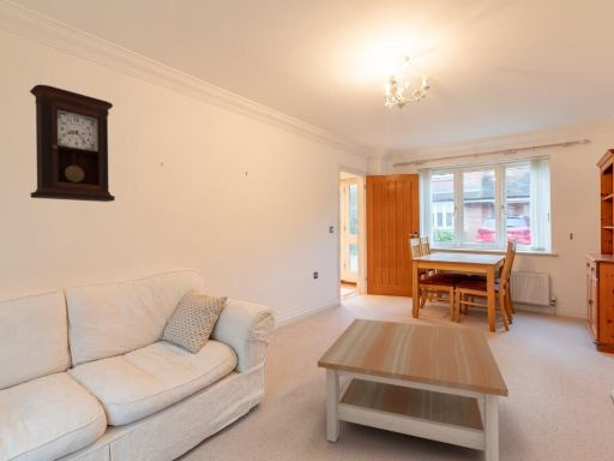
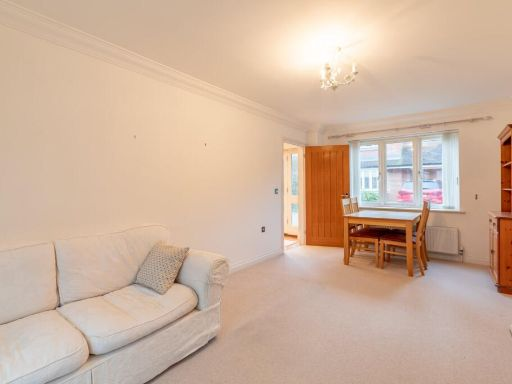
- pendulum clock [29,84,116,203]
- coffee table [317,318,510,461]
